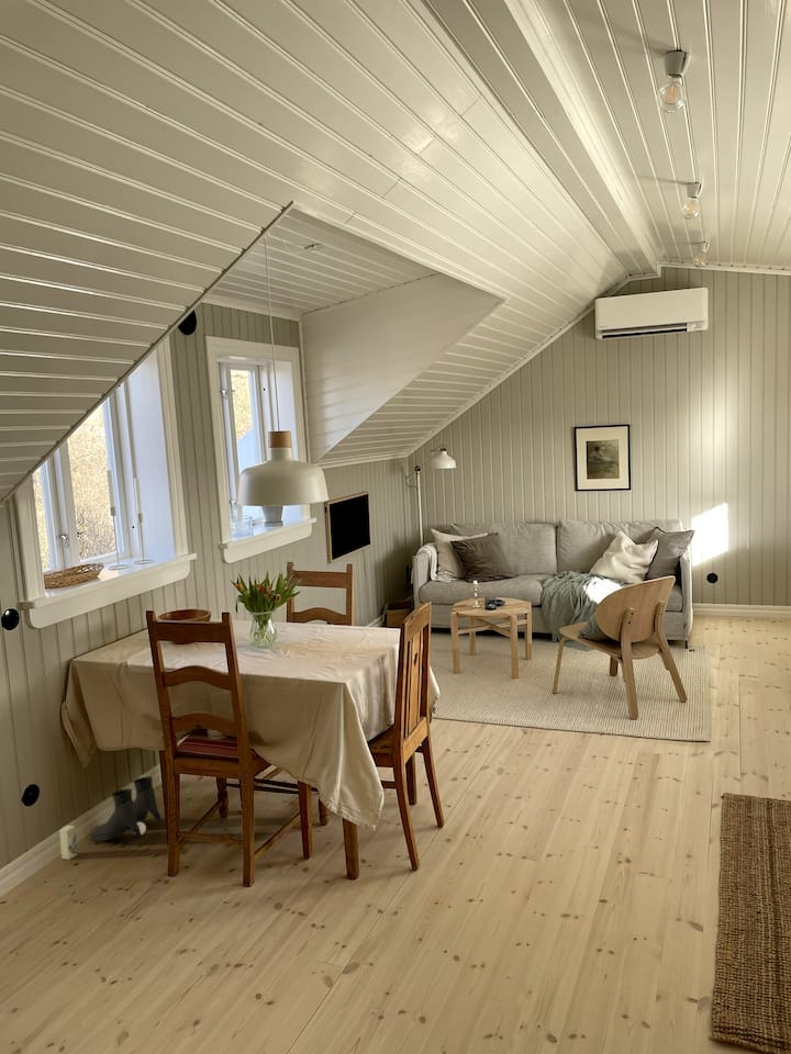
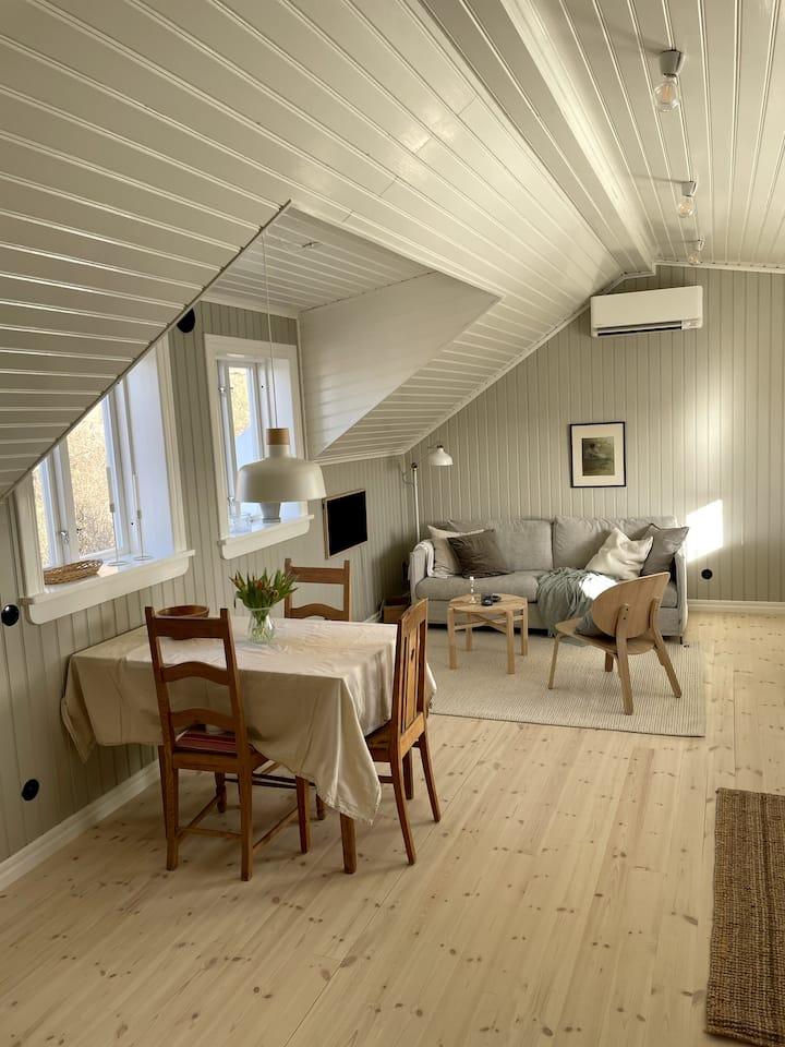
- box [58,825,78,861]
- boots [88,775,163,842]
